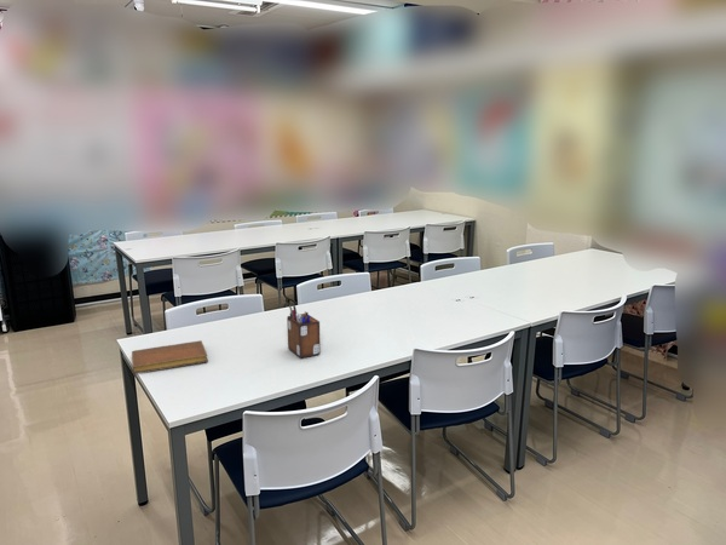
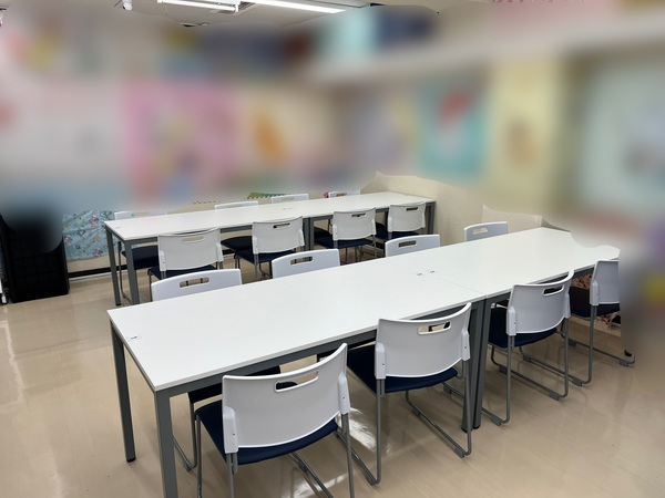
- desk organizer [286,303,322,358]
- notebook [131,339,209,374]
